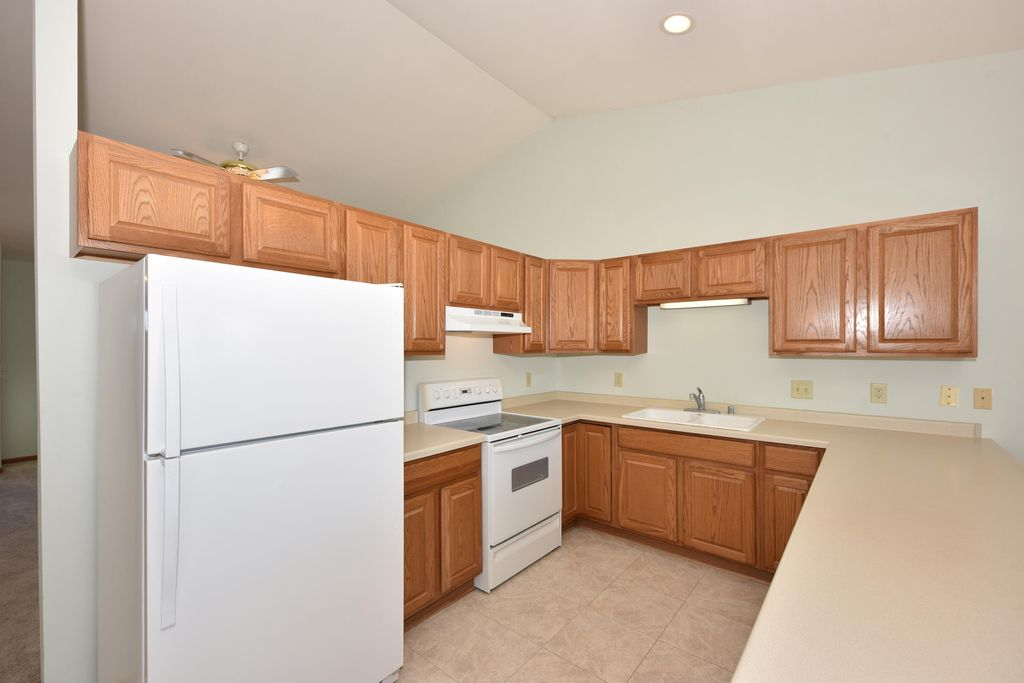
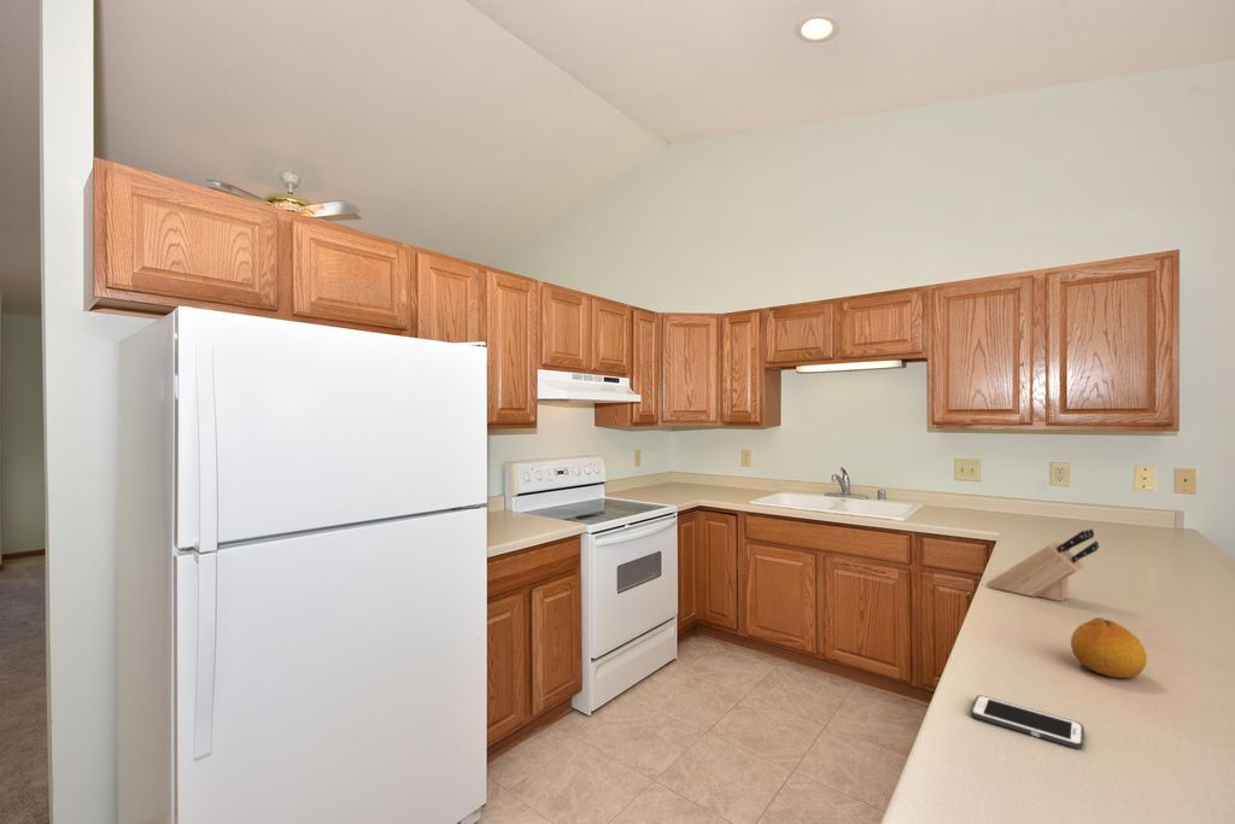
+ fruit [1070,616,1148,679]
+ knife block [984,527,1100,602]
+ cell phone [970,694,1085,750]
